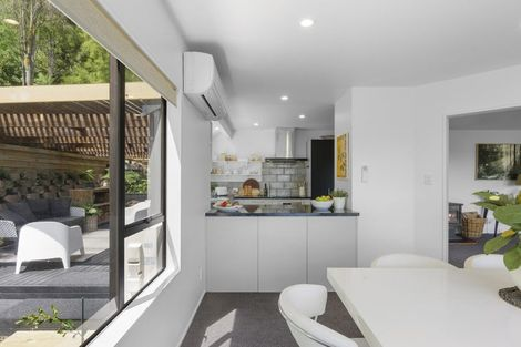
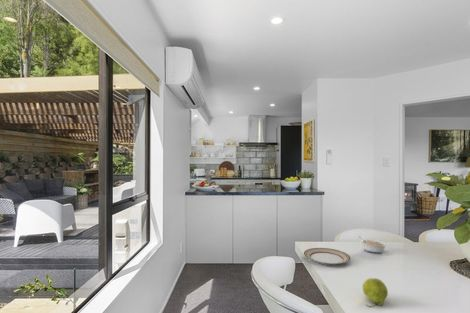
+ legume [358,235,388,254]
+ plate [303,247,351,266]
+ fruit [362,277,389,308]
